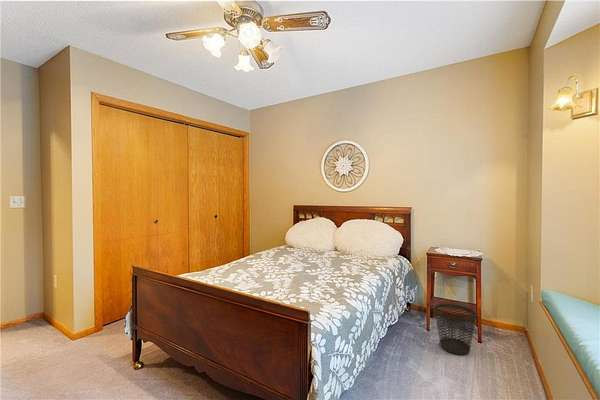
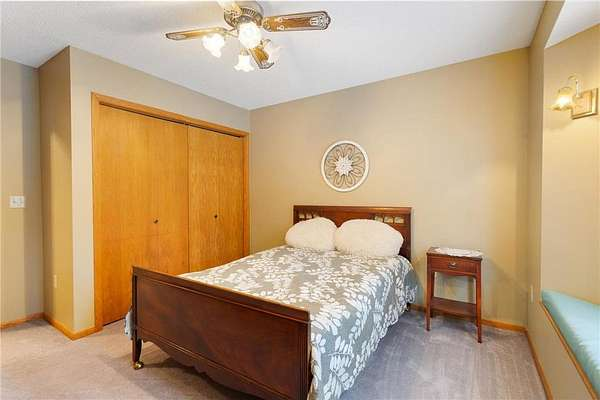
- wastebasket [434,303,477,356]
